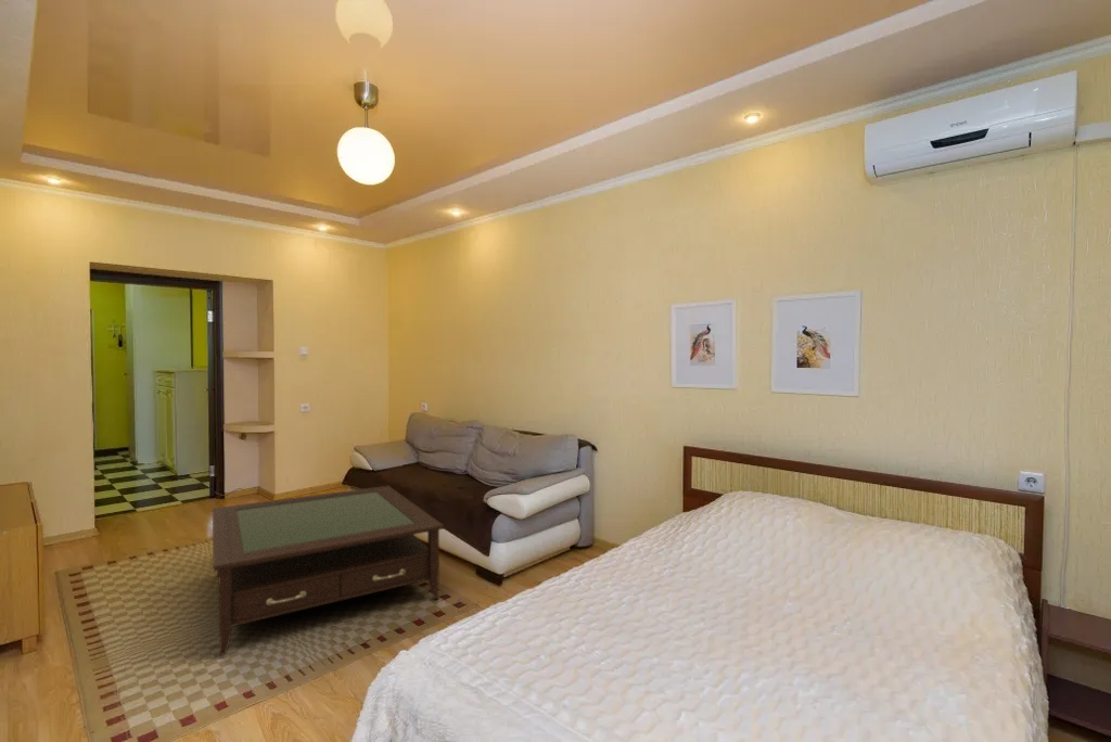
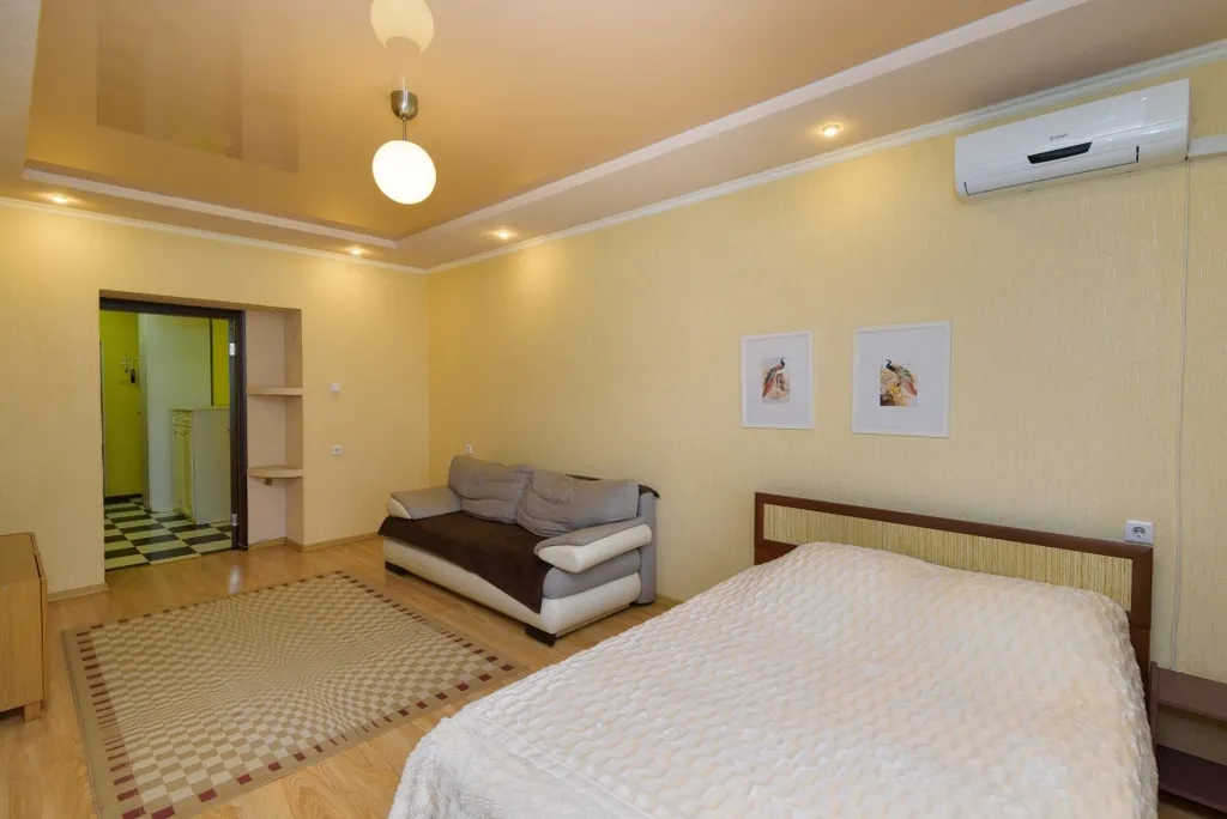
- coffee table [212,485,445,656]
